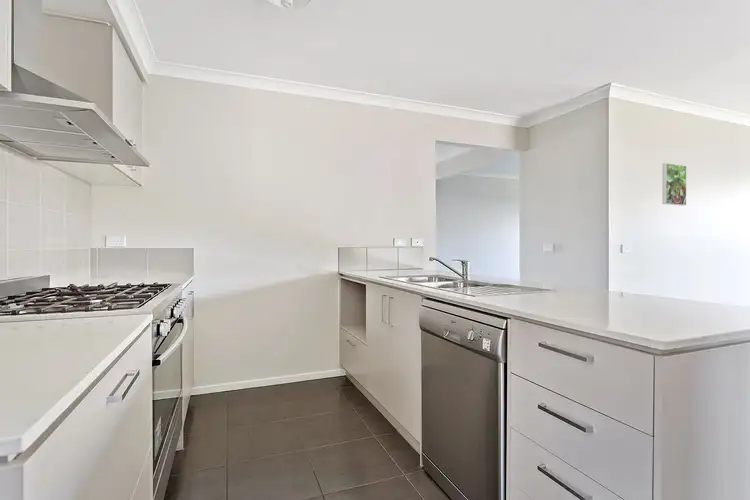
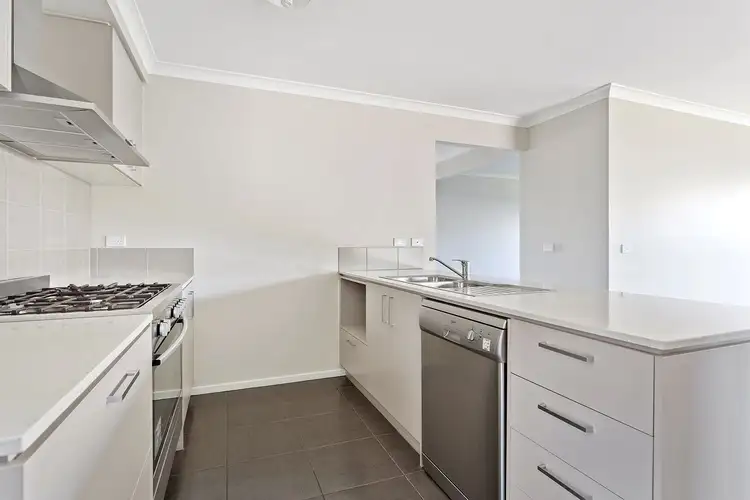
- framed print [662,162,688,207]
